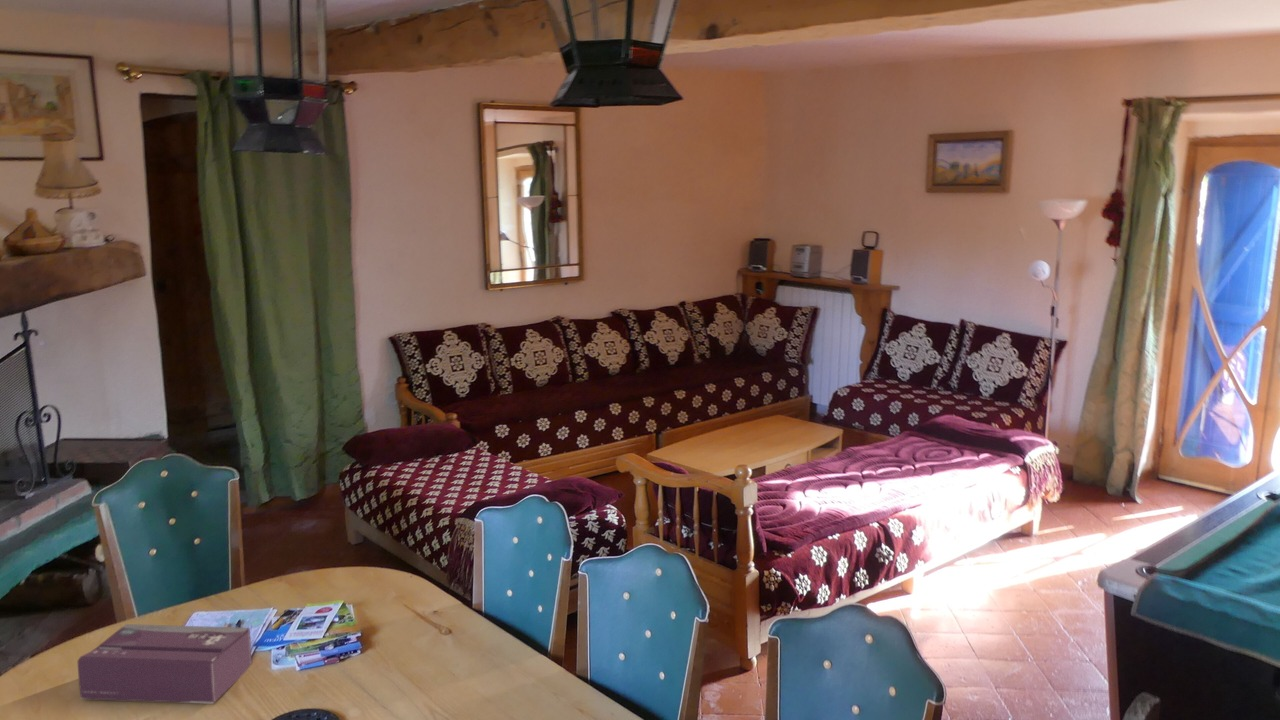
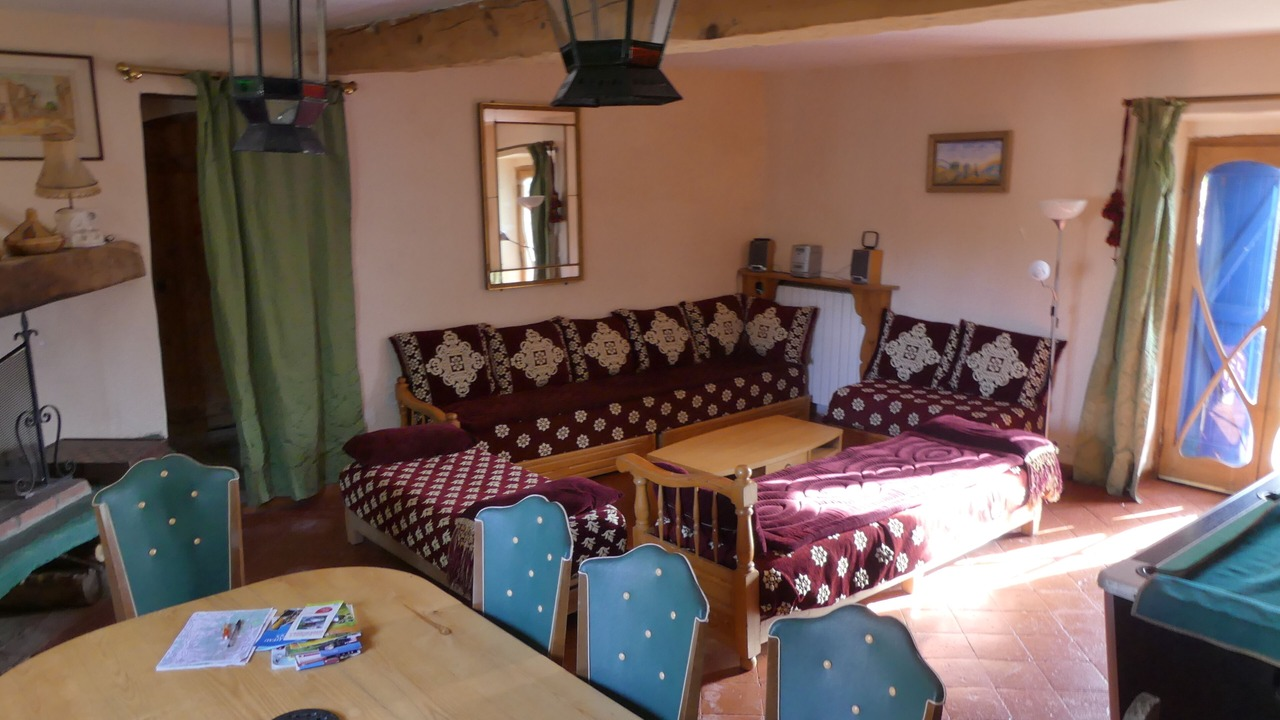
- tissue box [77,623,253,705]
